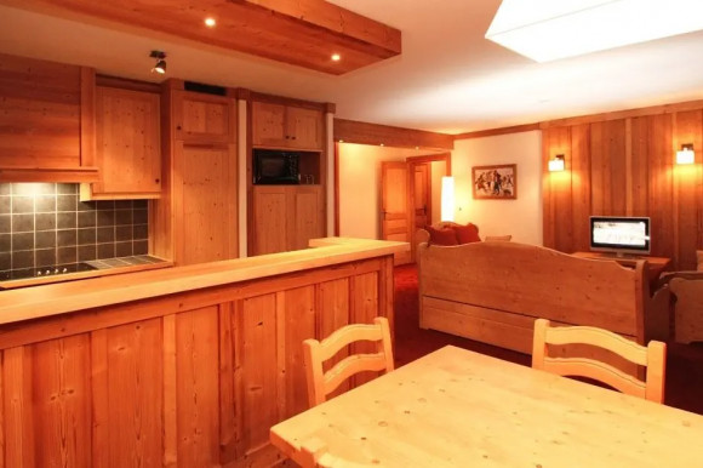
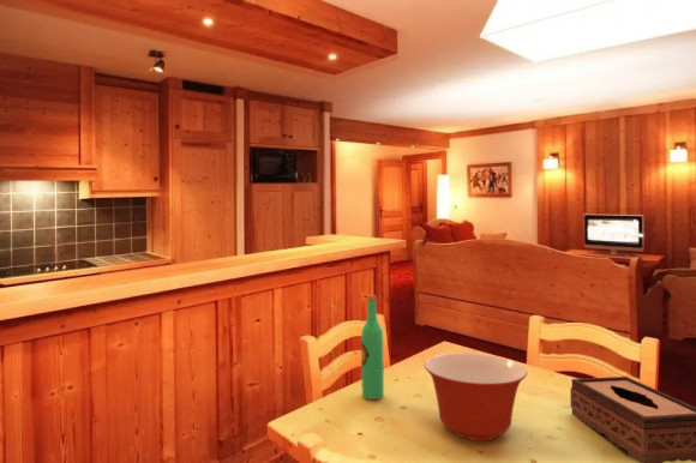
+ mixing bowl [424,351,528,441]
+ wine bottle [360,294,385,401]
+ tissue box [569,375,696,463]
